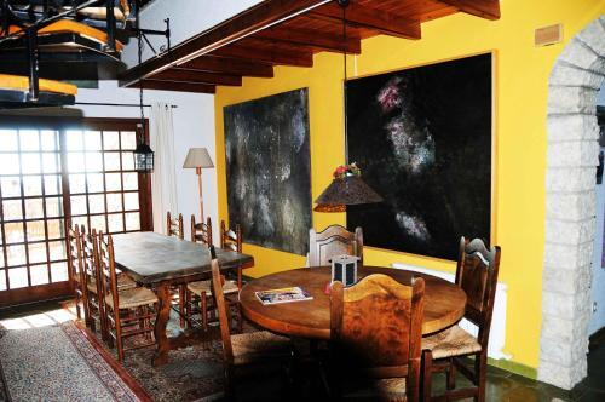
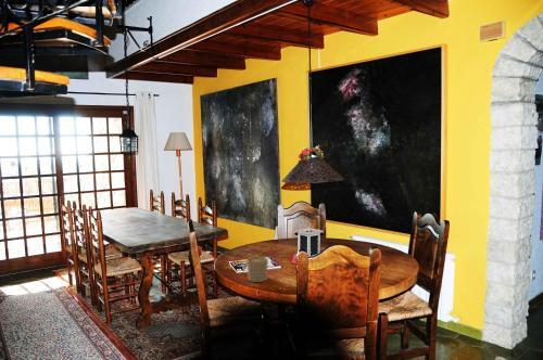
+ cup [245,255,269,283]
